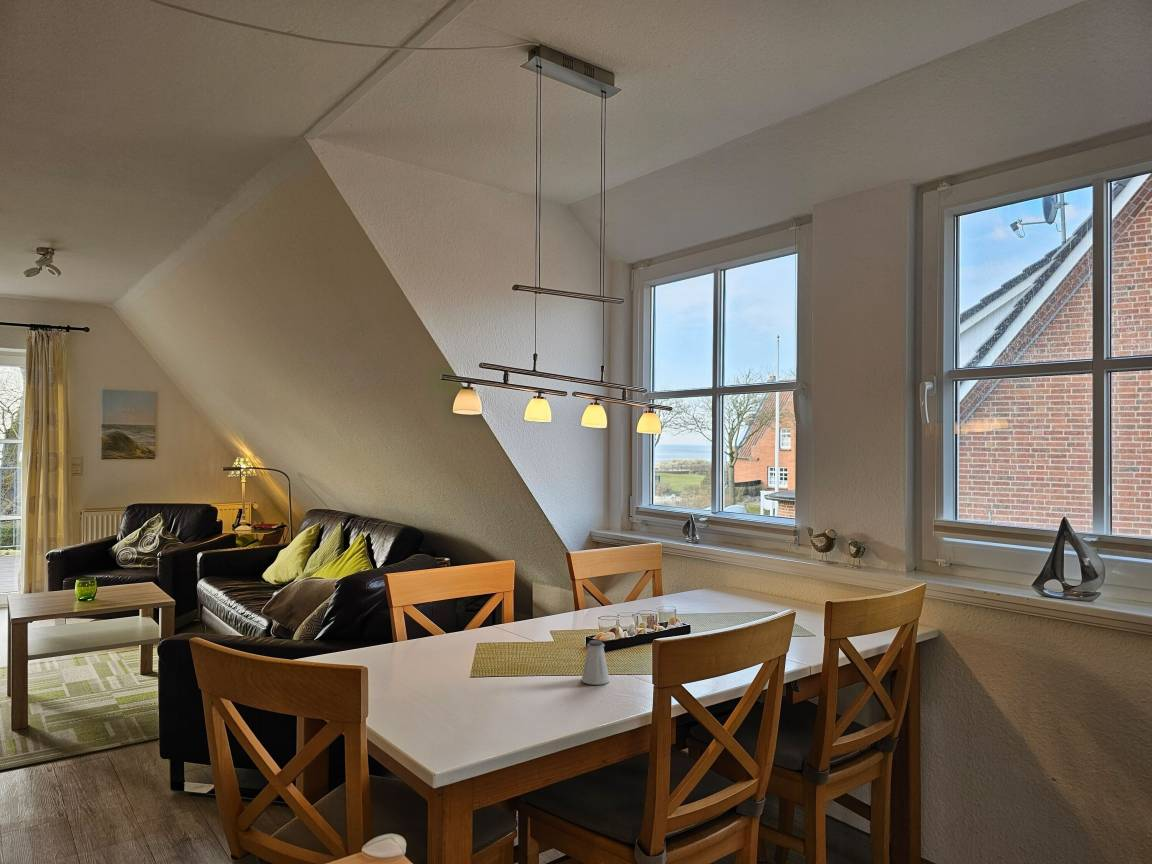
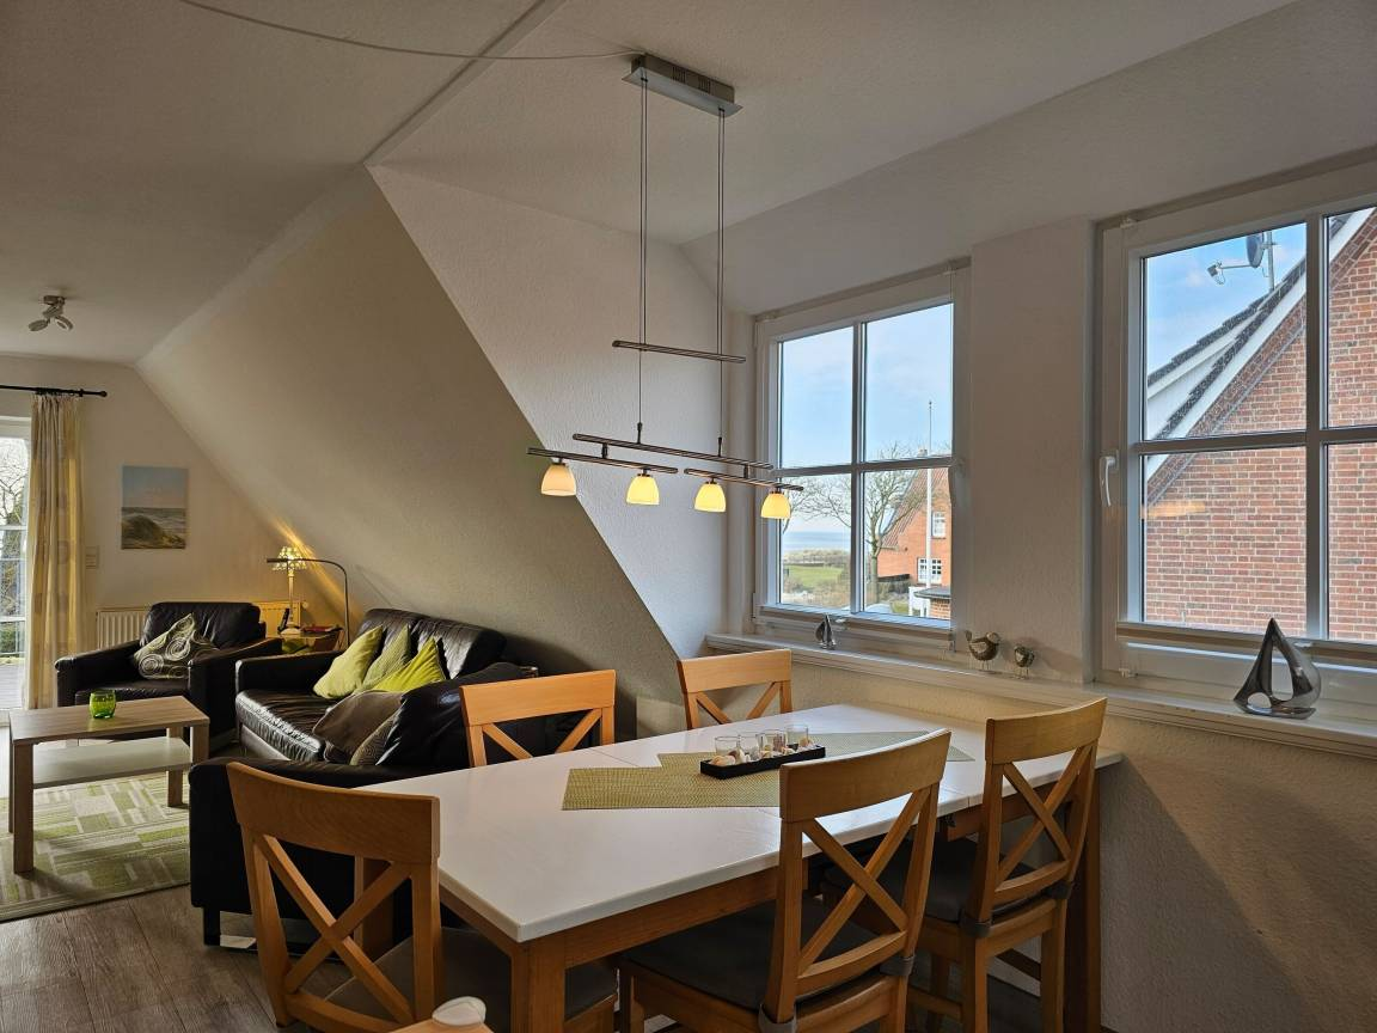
- saltshaker [580,639,611,686]
